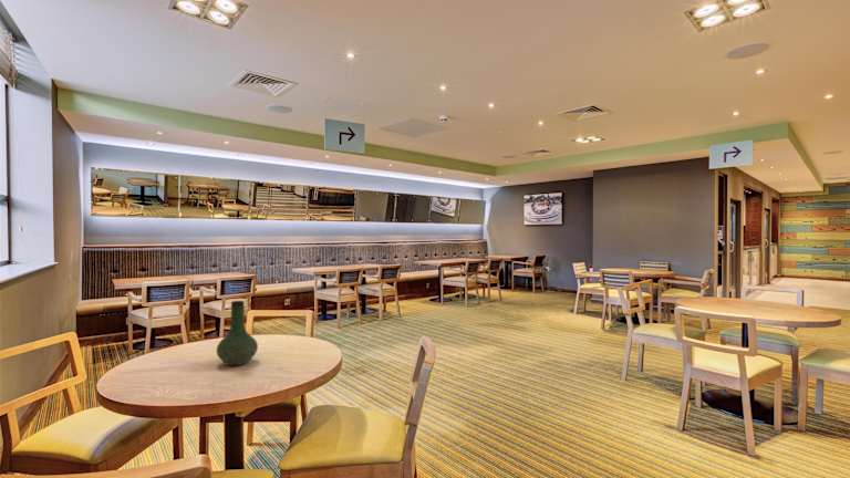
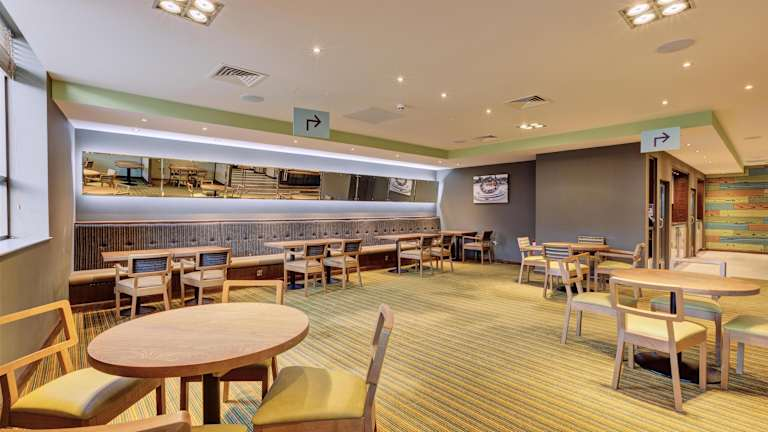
- vase [216,300,259,366]
